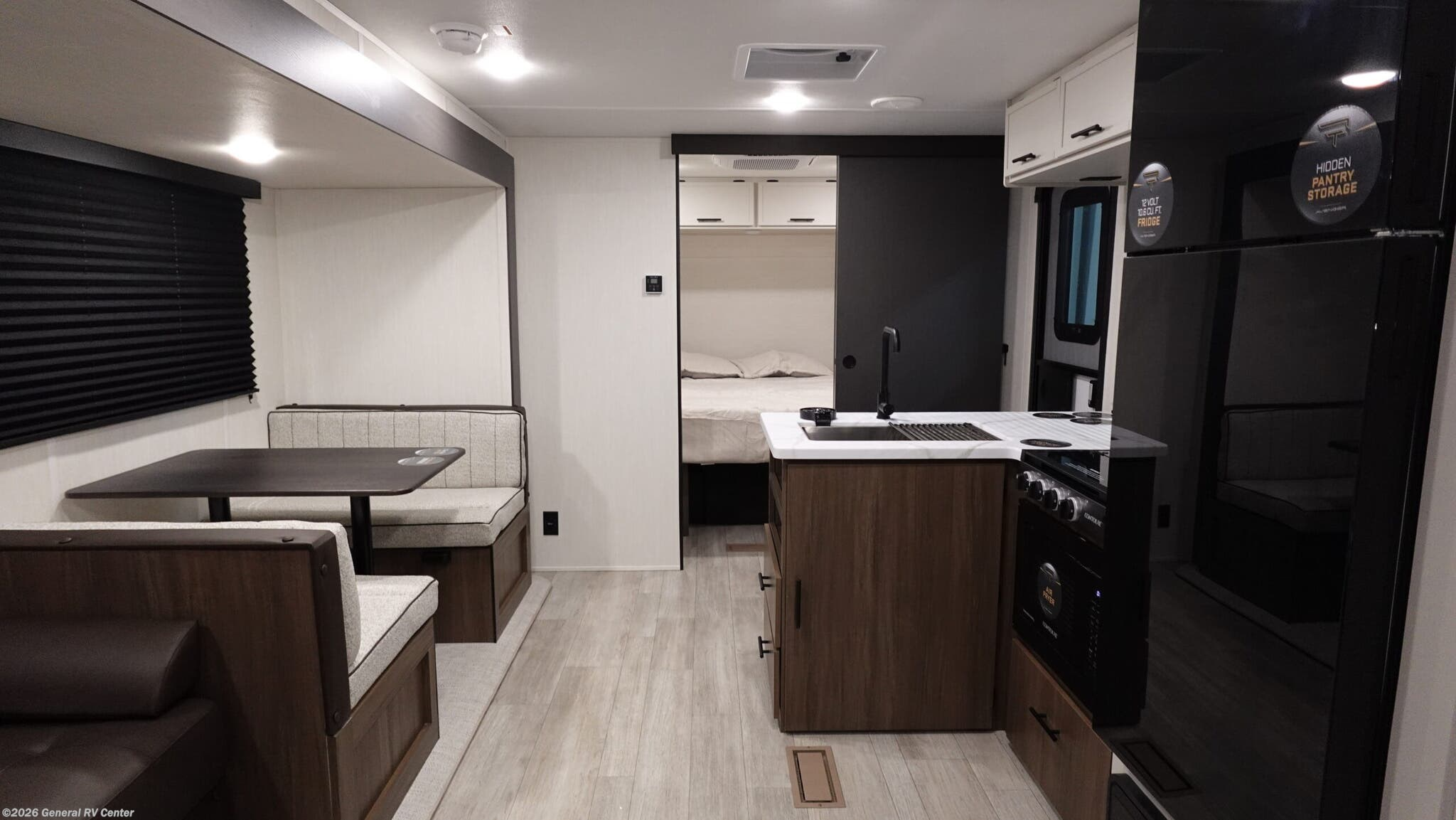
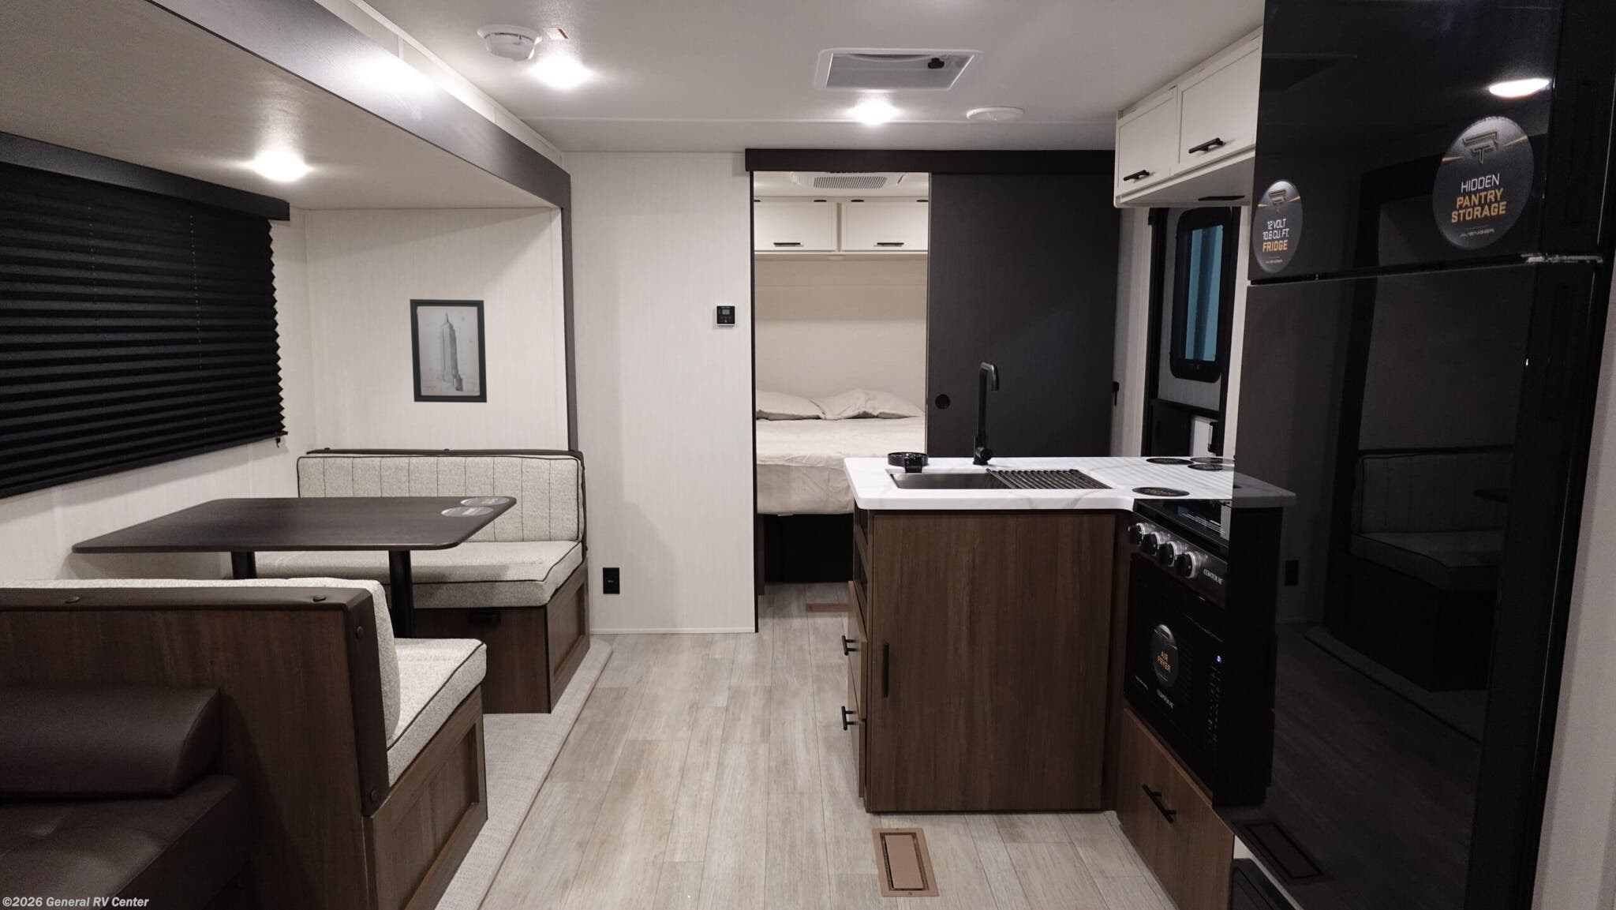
+ wall art [408,299,487,403]
